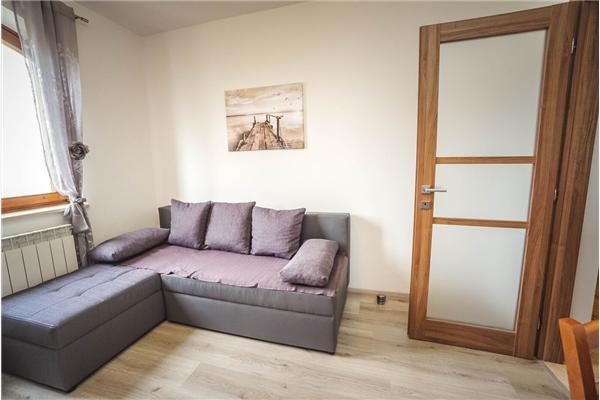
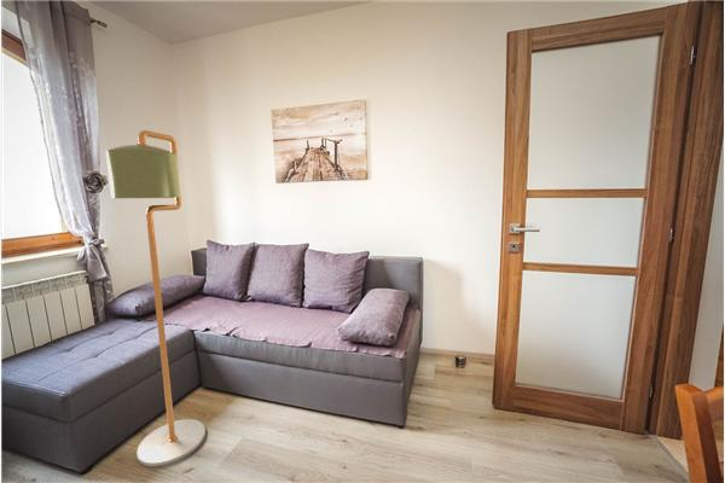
+ floor lamp [105,129,207,467]
